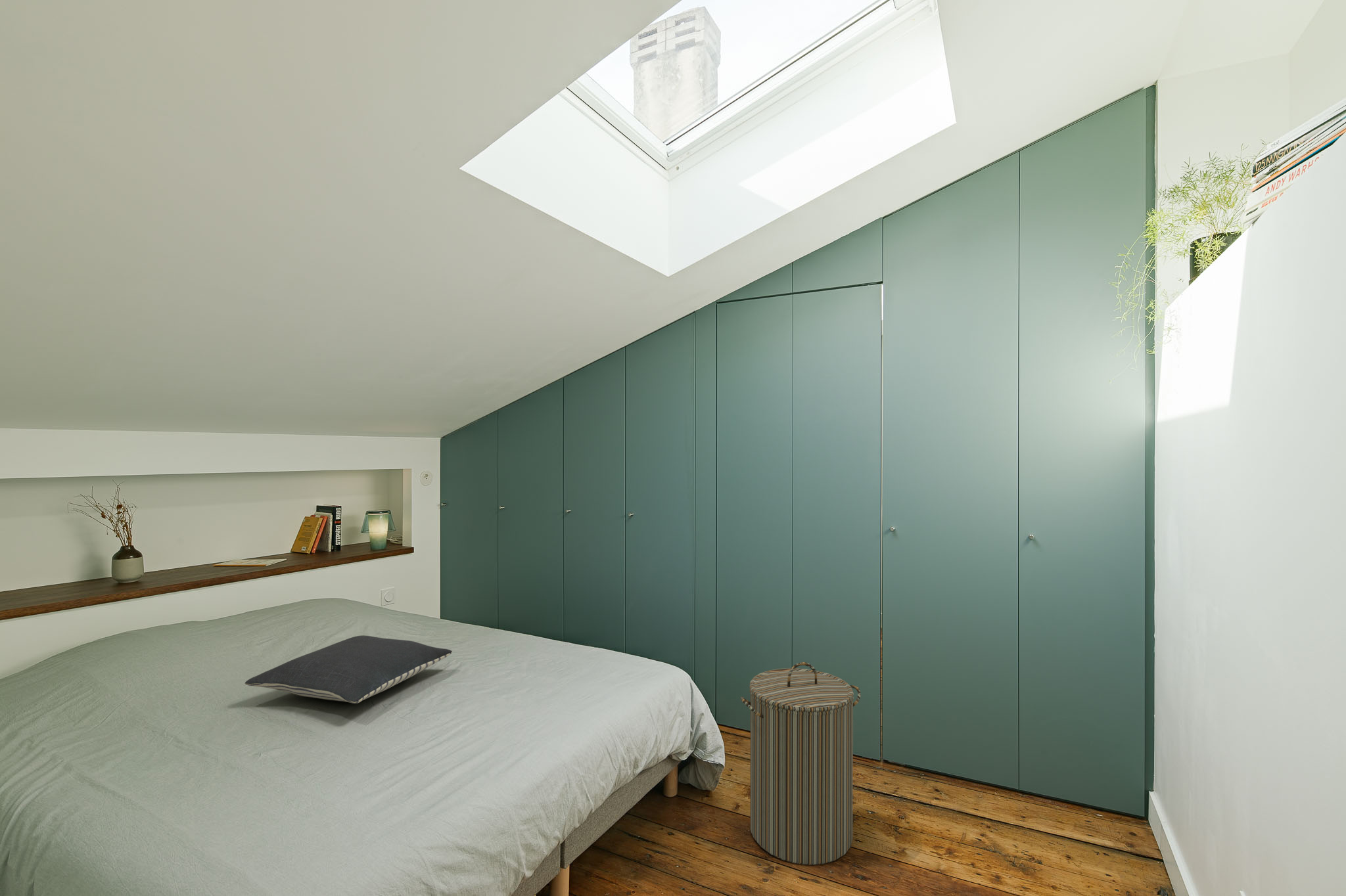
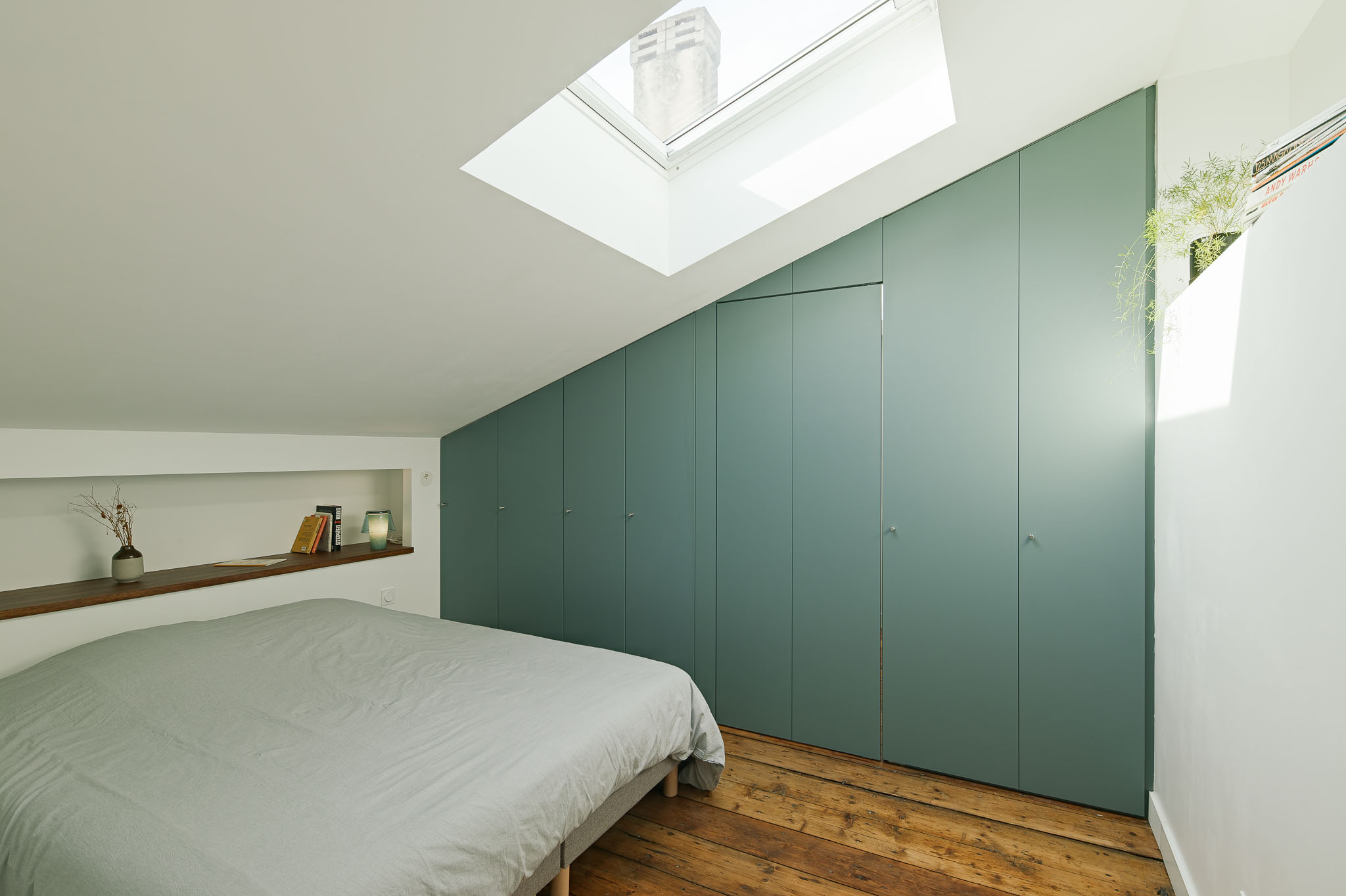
- laundry hamper [740,661,862,866]
- pillow [244,635,453,704]
